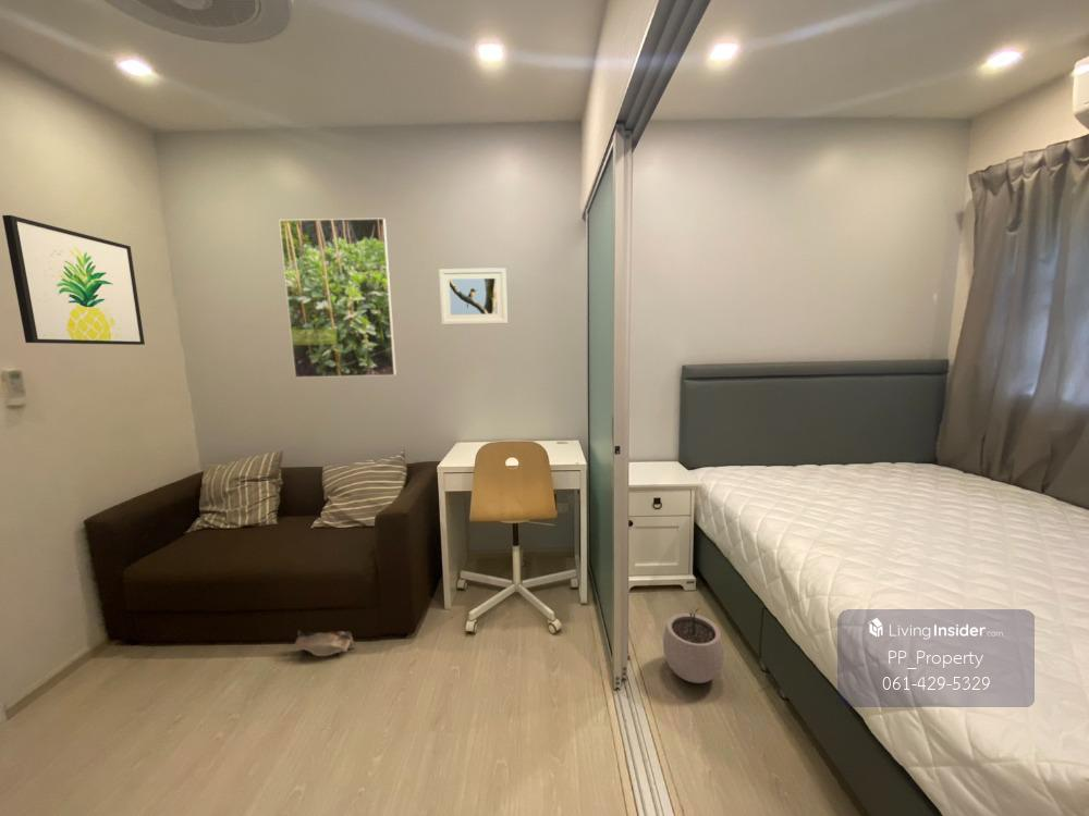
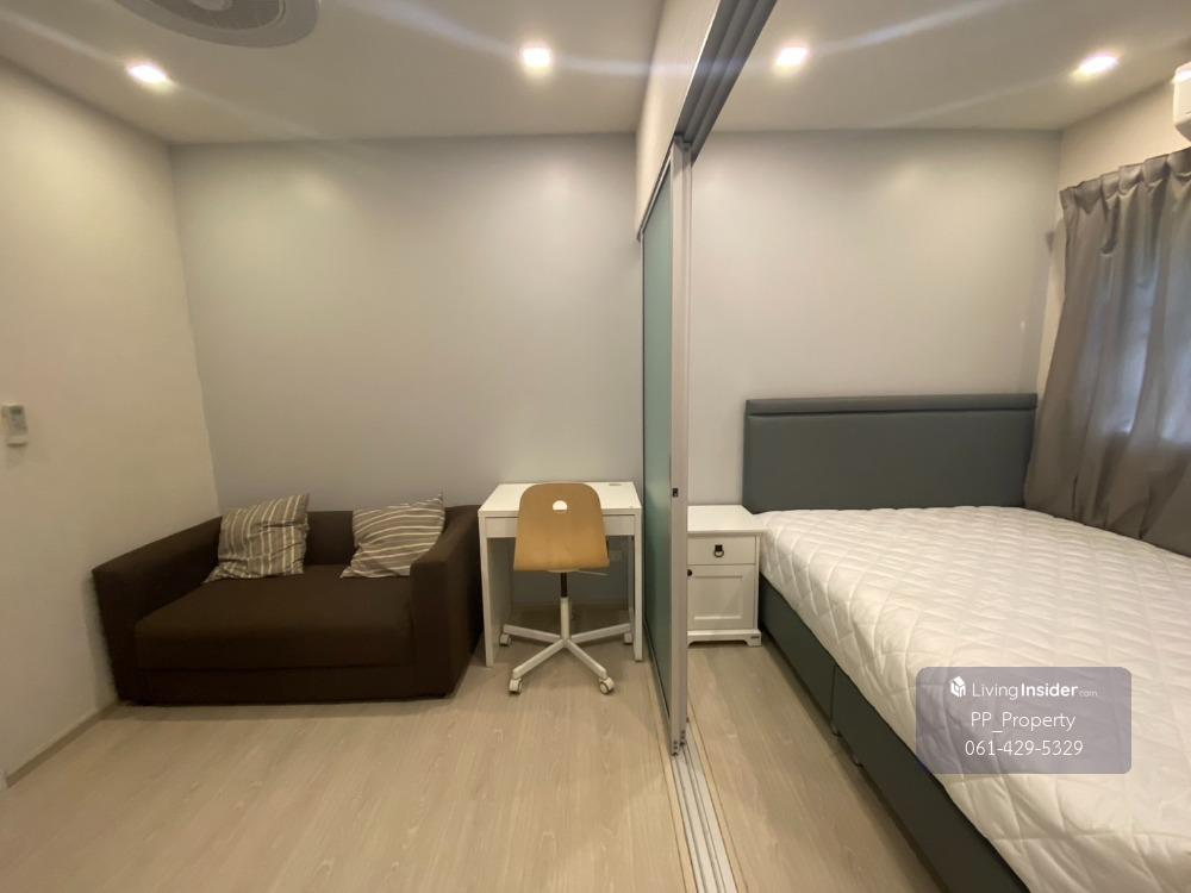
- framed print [278,218,397,379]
- bag [294,629,356,657]
- plant pot [662,607,725,684]
- wall art [1,214,146,346]
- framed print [438,267,509,326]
